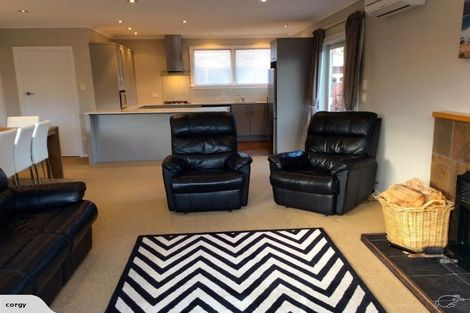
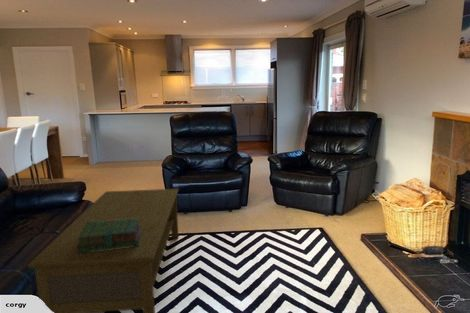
+ stack of books [77,217,141,253]
+ coffee table [26,188,180,313]
